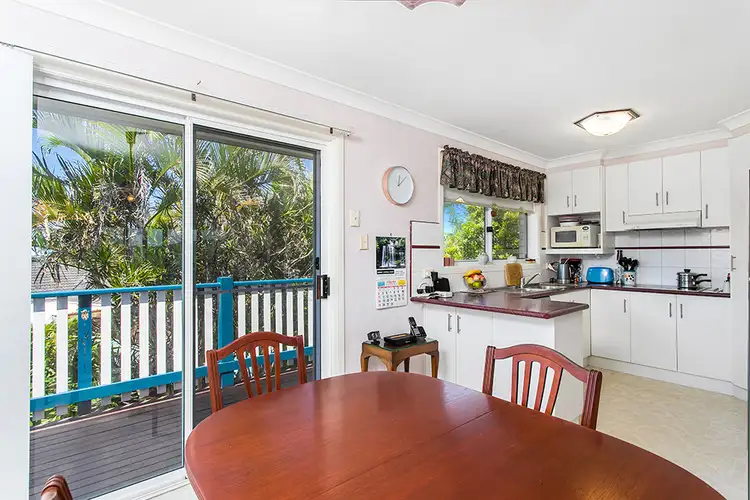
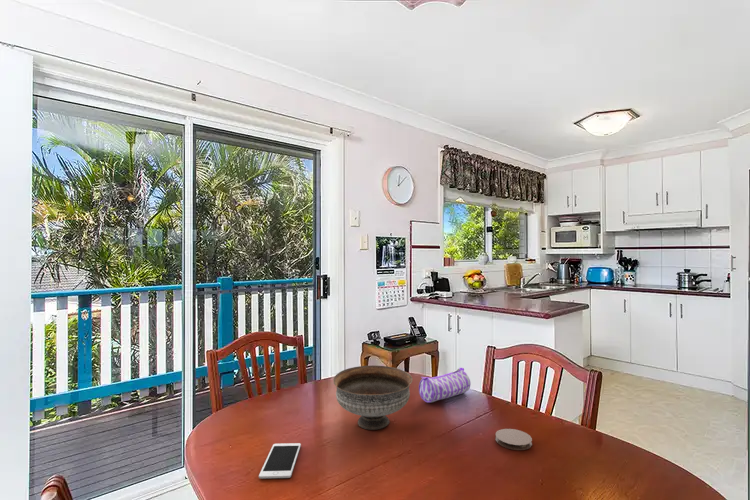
+ pencil case [418,367,471,404]
+ bowl [332,364,413,431]
+ coaster [495,428,533,451]
+ cell phone [258,442,302,479]
